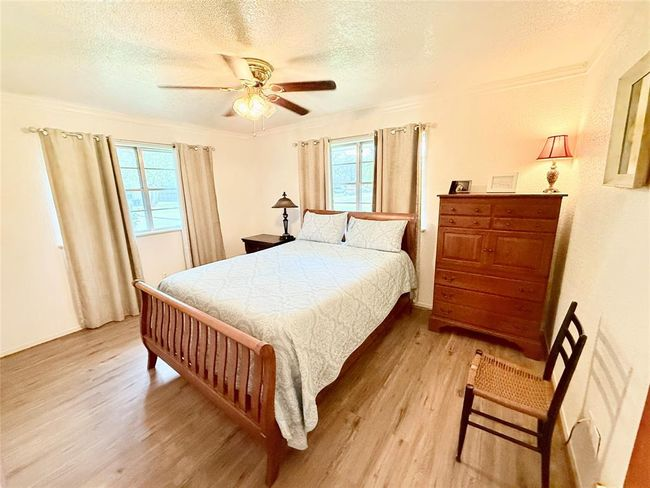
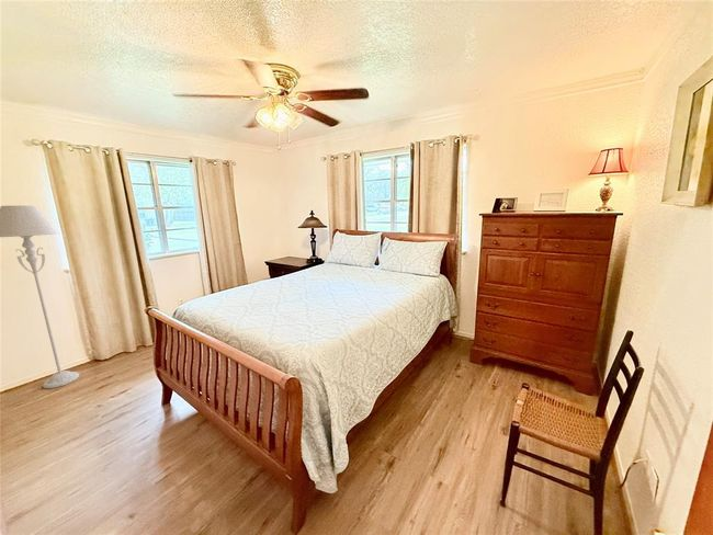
+ floor lamp [0,205,80,389]
